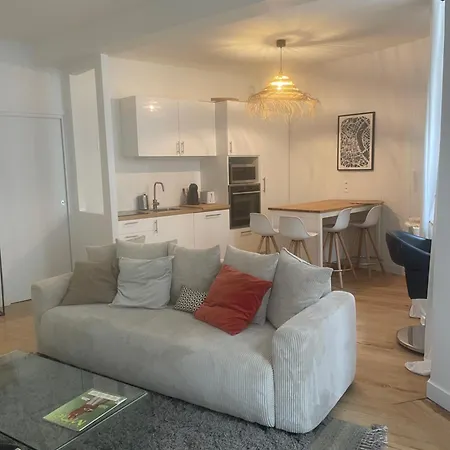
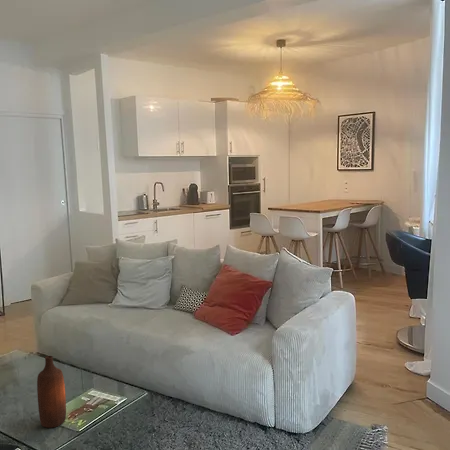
+ bottle [36,355,67,429]
